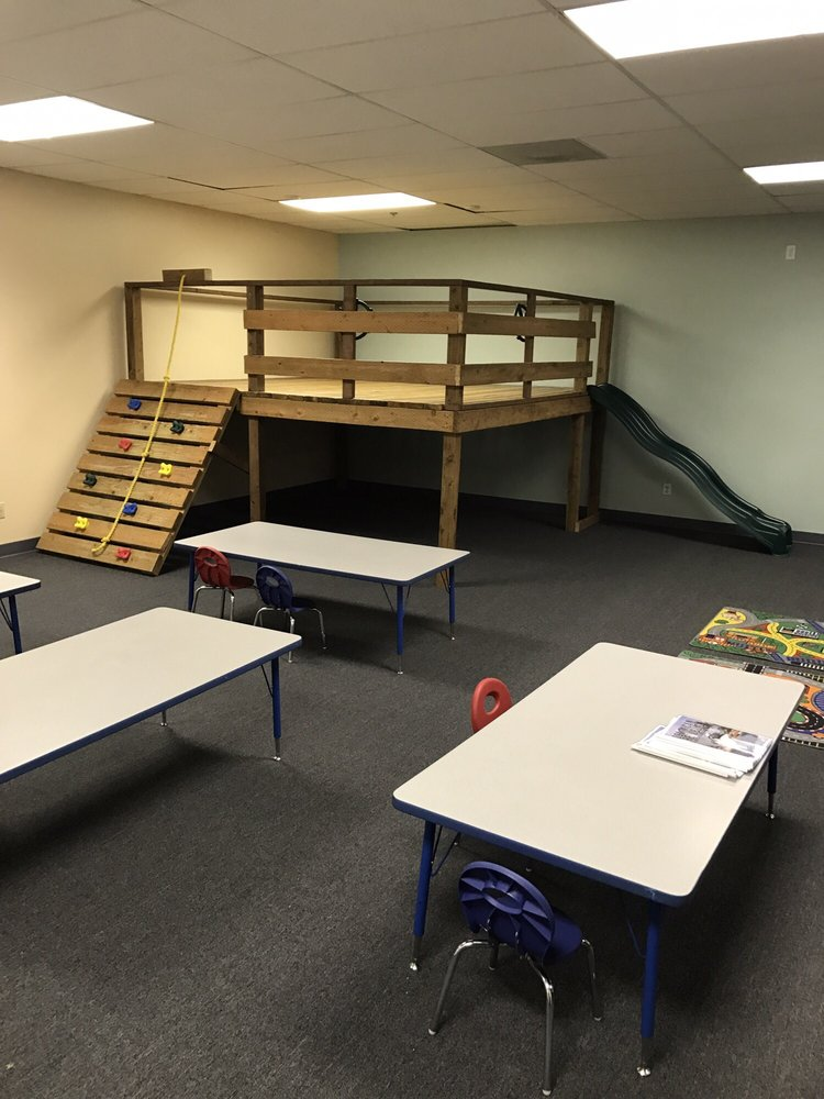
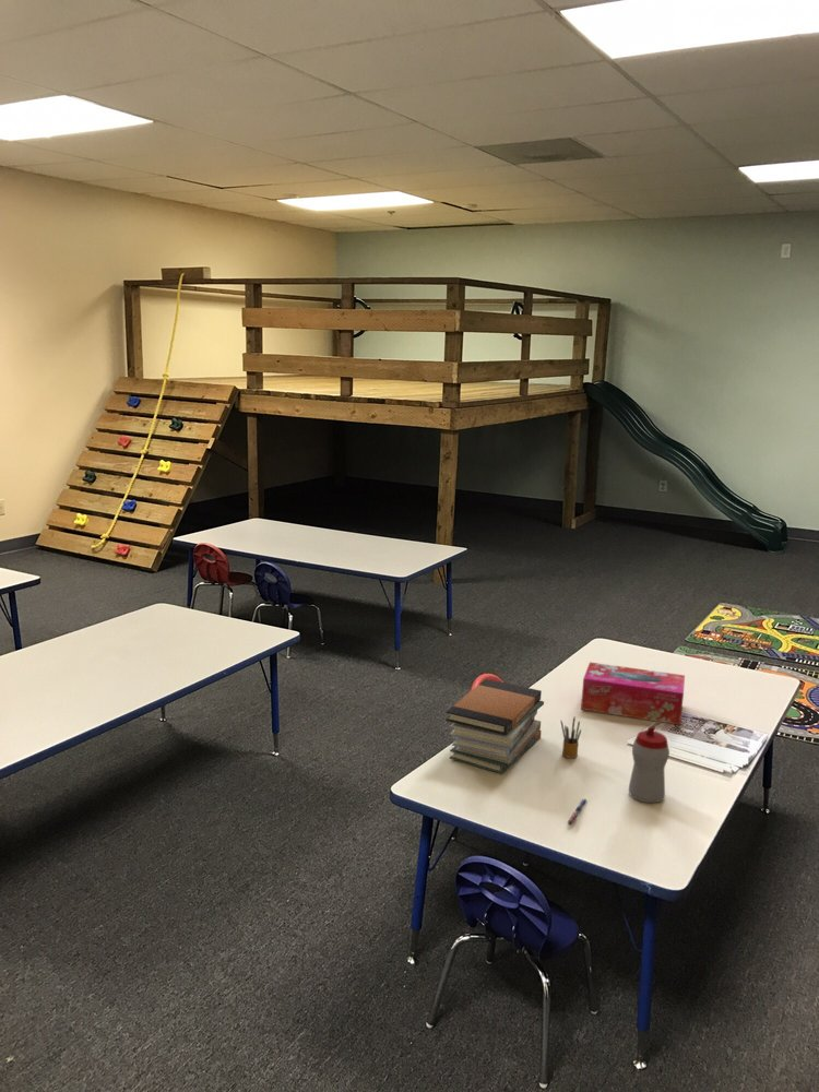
+ tissue box [580,661,686,726]
+ book stack [444,678,545,775]
+ pen [566,797,589,827]
+ sippy cup [628,726,670,804]
+ pencil box [559,716,582,759]
